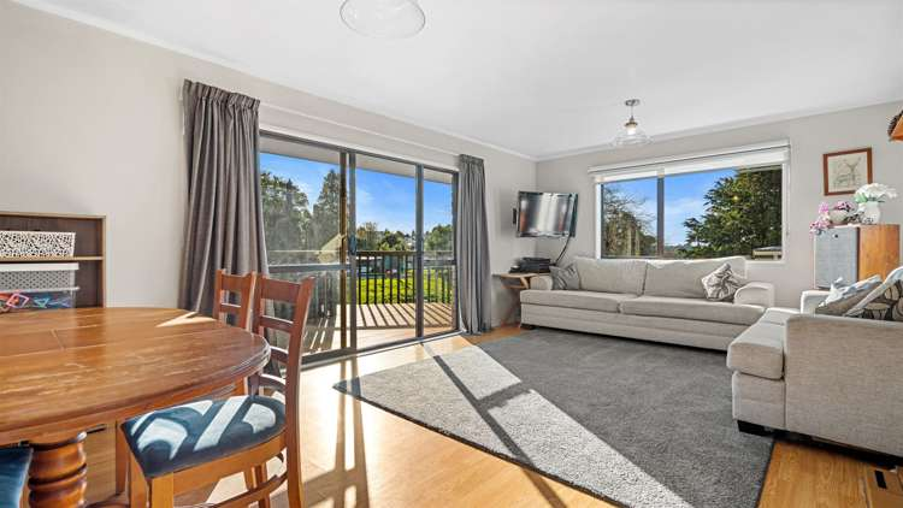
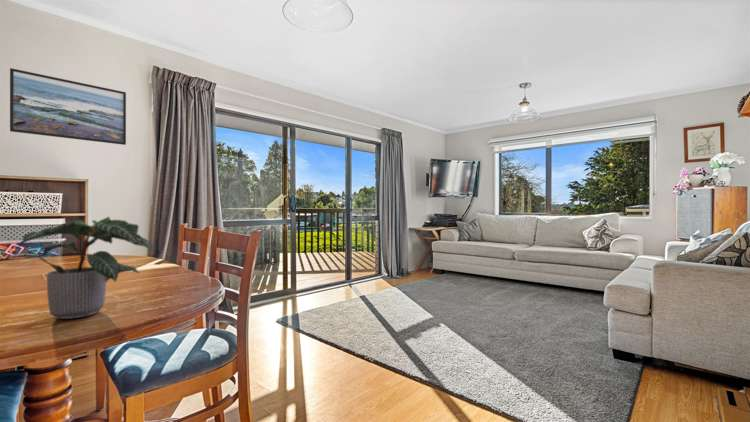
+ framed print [9,67,127,146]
+ potted plant [16,216,154,320]
